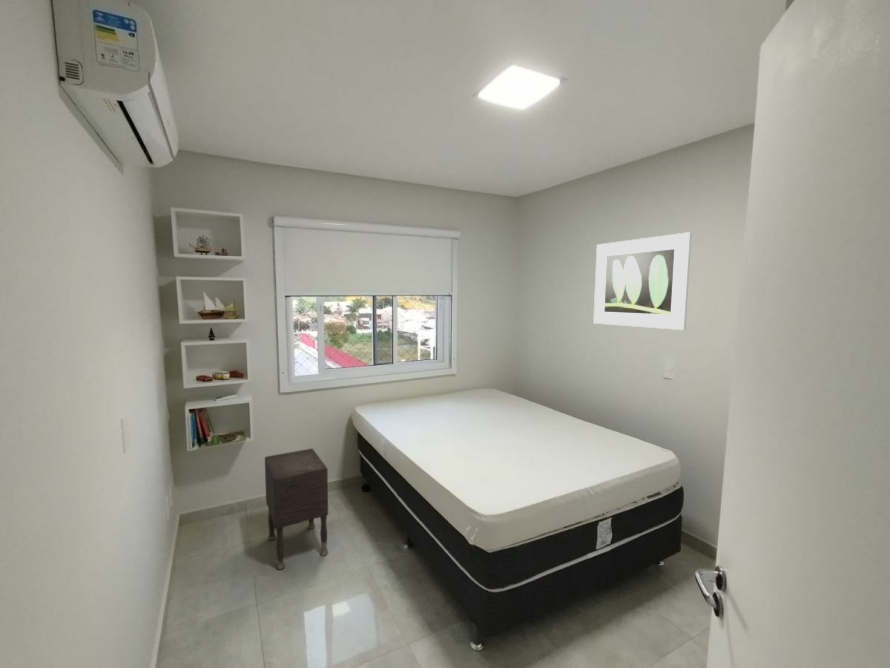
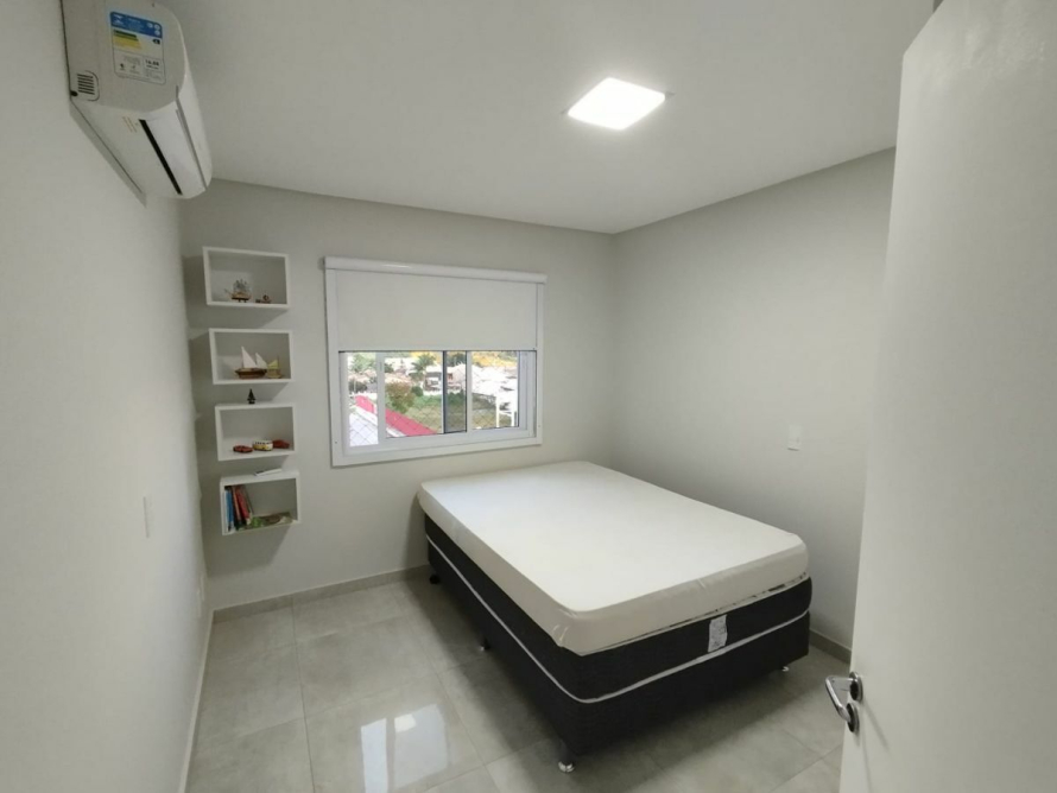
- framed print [593,231,693,331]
- nightstand [264,448,329,570]
